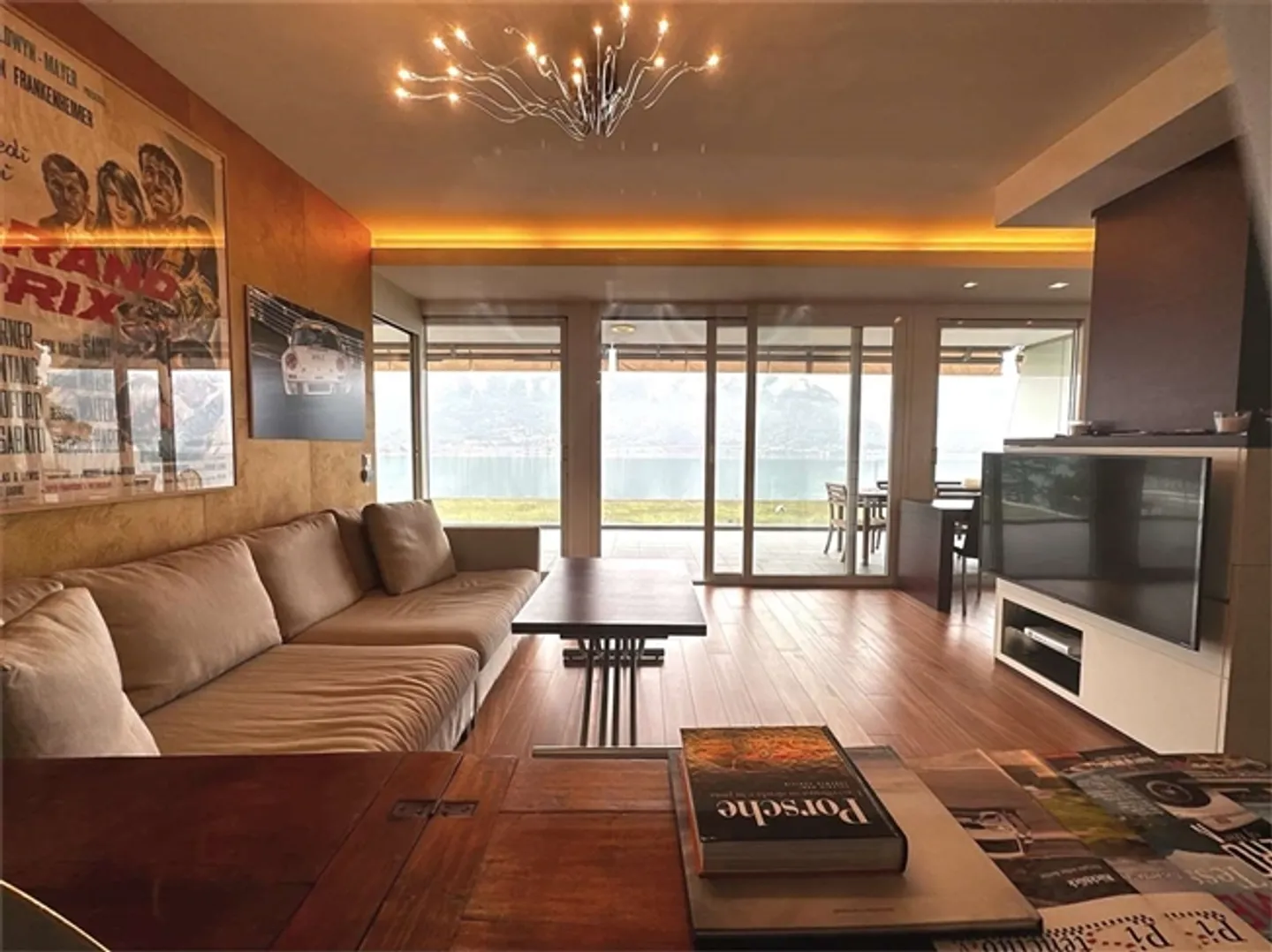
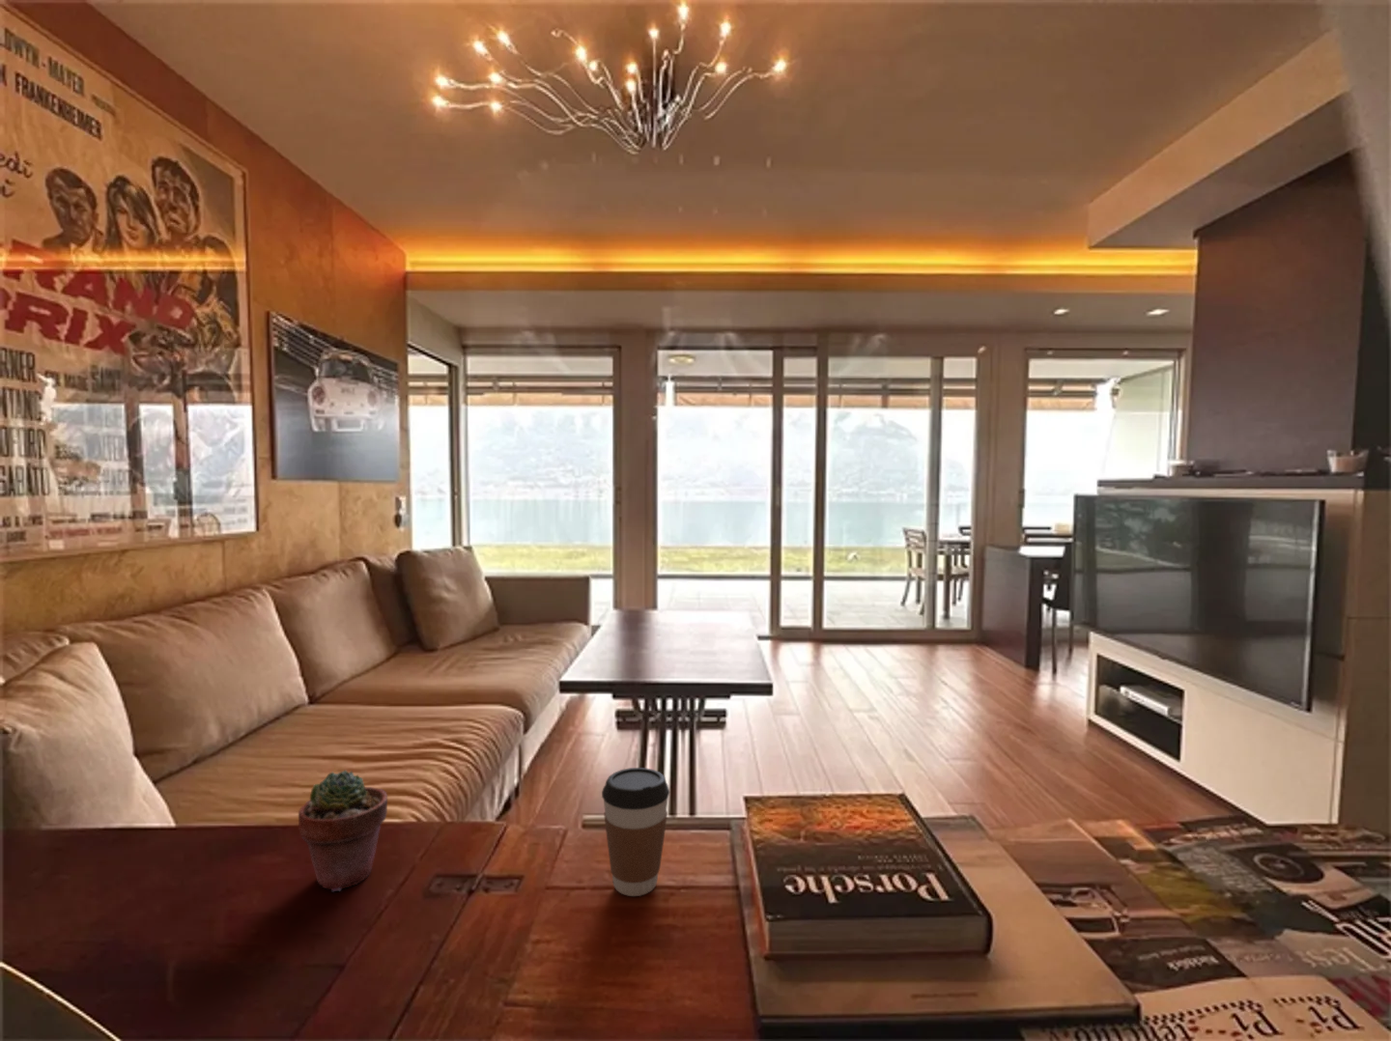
+ coffee cup [600,767,670,897]
+ potted succulent [297,769,388,893]
